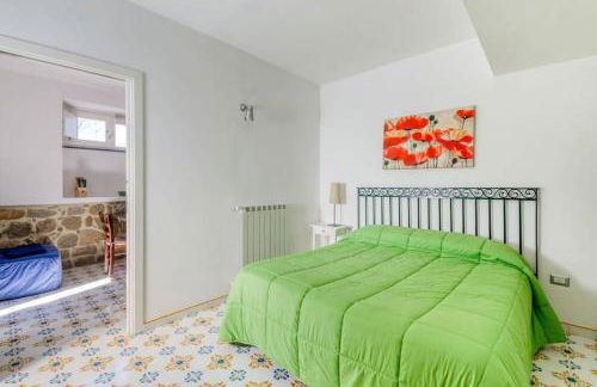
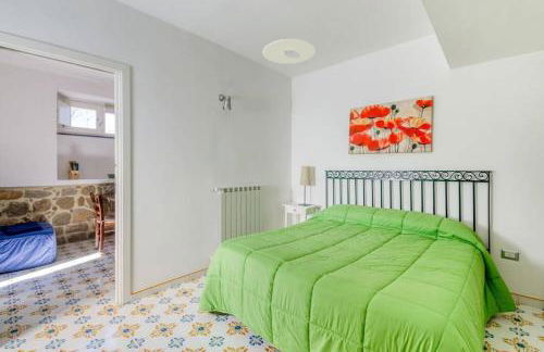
+ ceiling light [262,38,316,65]
